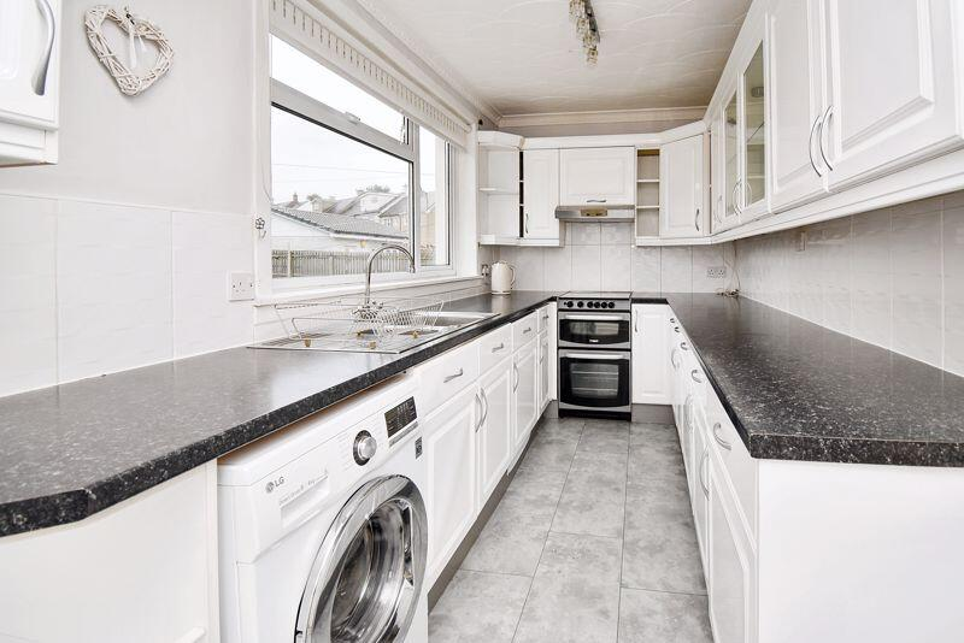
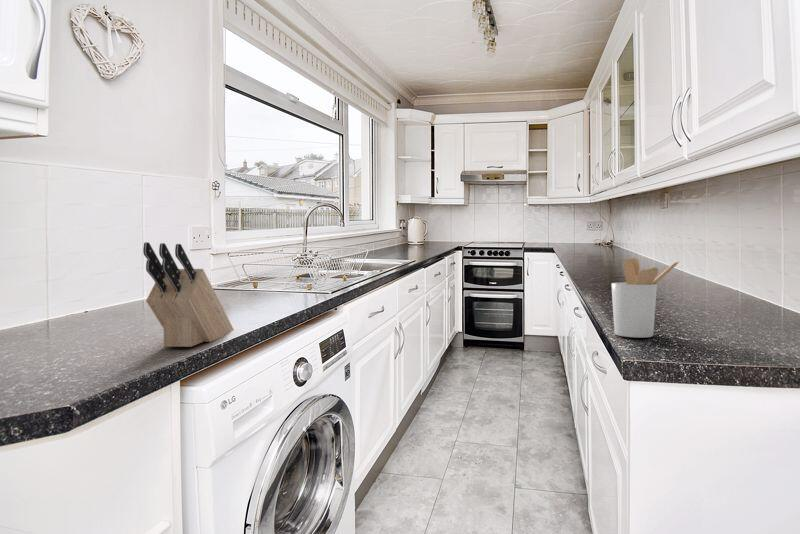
+ knife block [142,241,234,348]
+ utensil holder [610,257,680,339]
